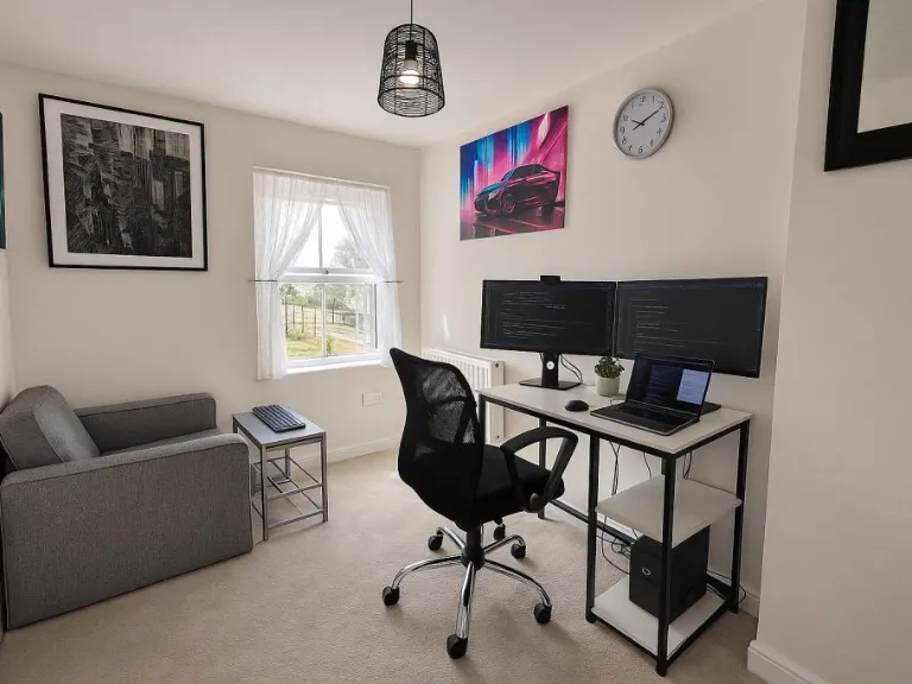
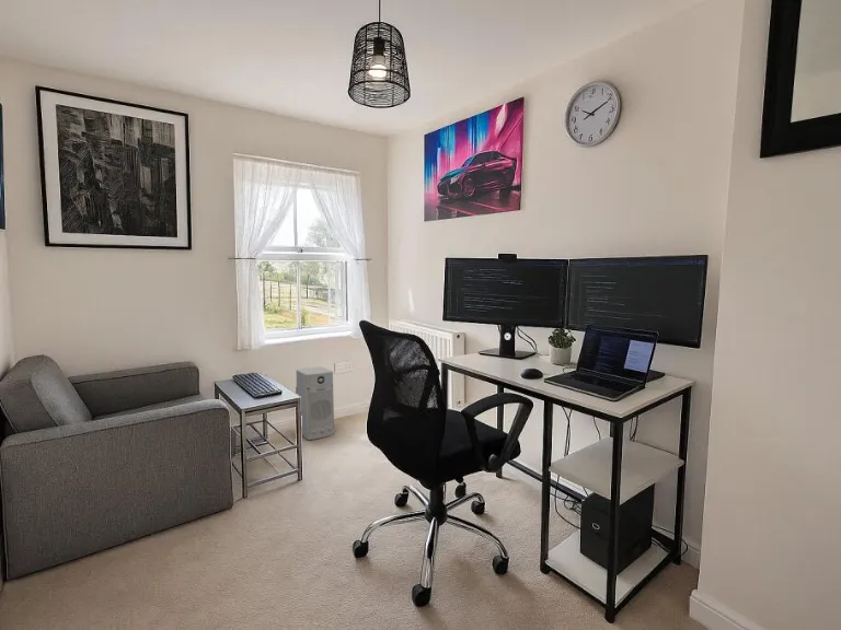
+ air purifier [295,365,335,441]
